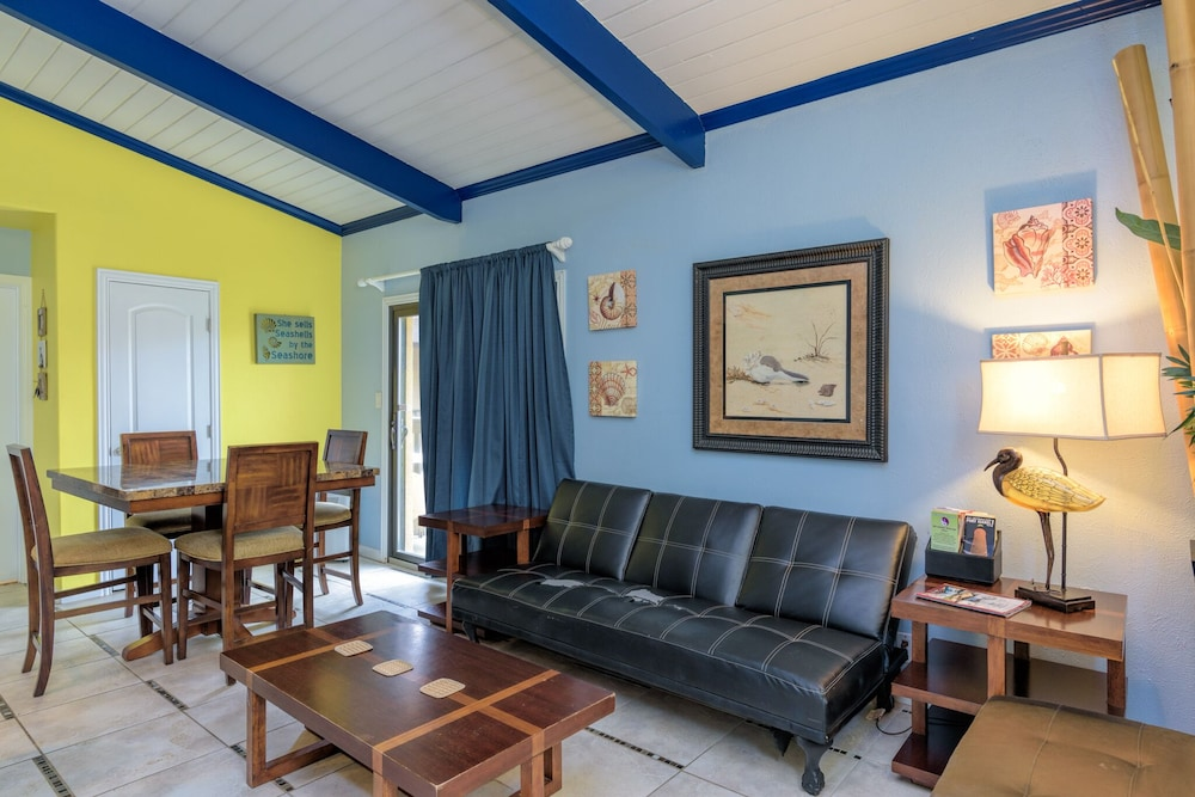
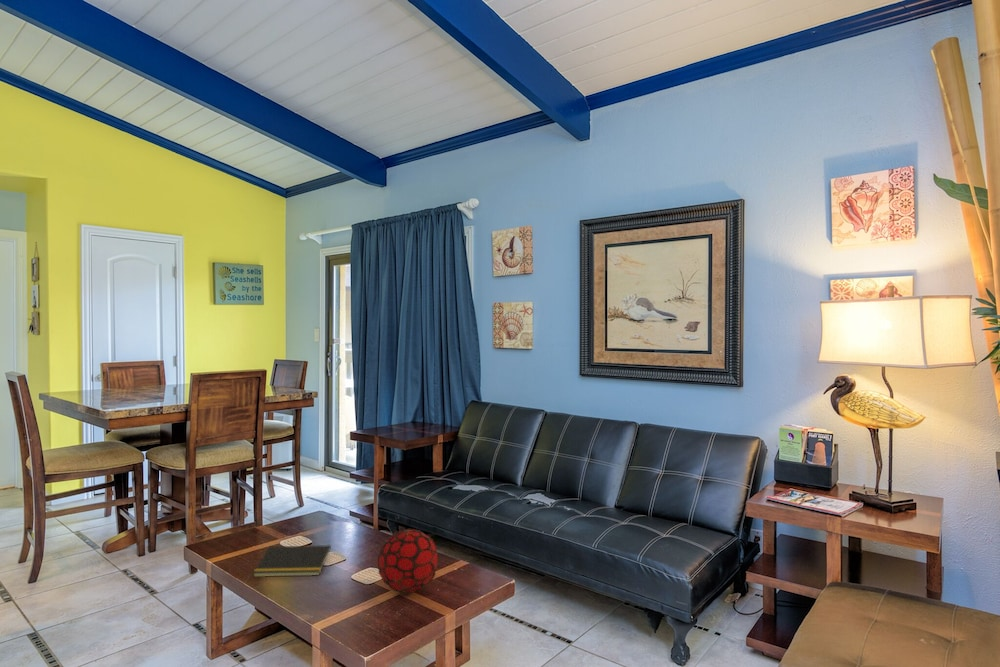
+ notepad [252,544,332,578]
+ decorative orb [377,528,439,594]
